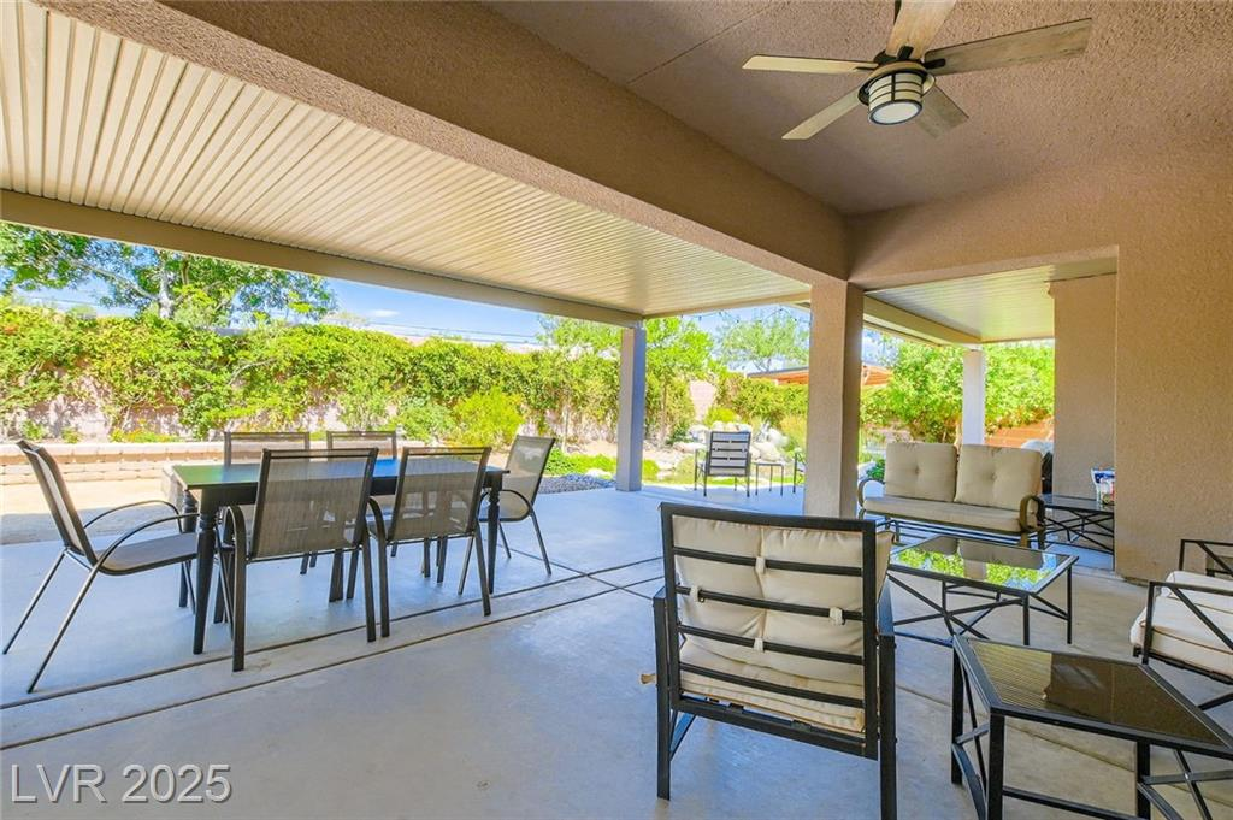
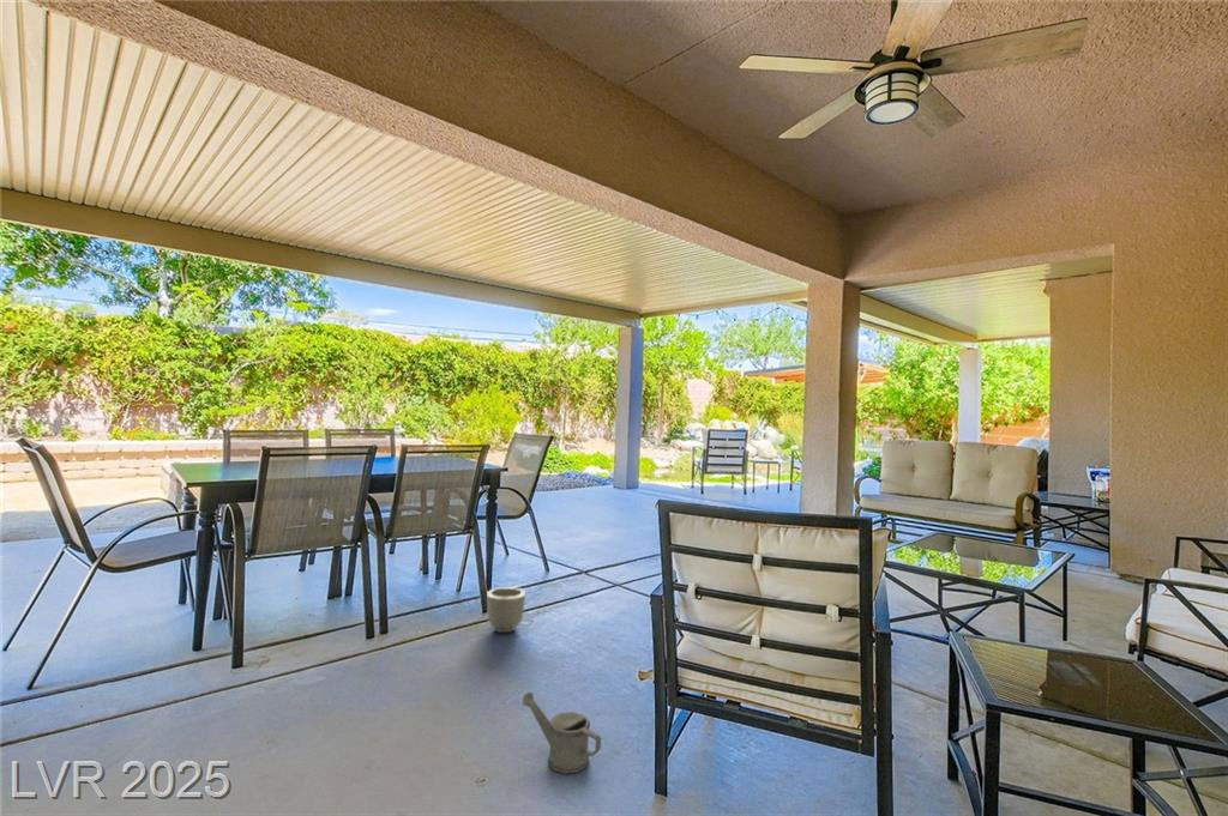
+ planter [486,586,526,634]
+ watering can [522,691,602,775]
